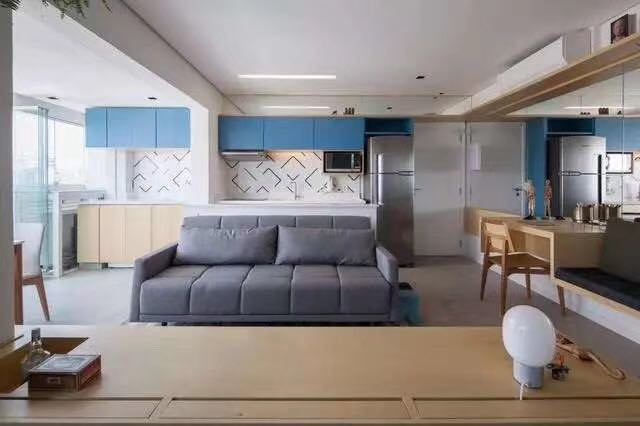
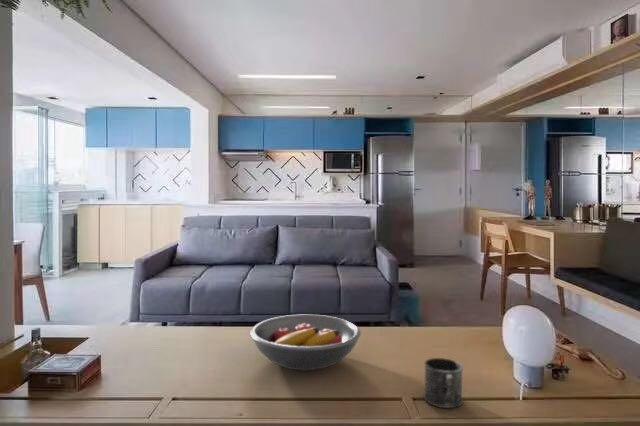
+ fruit bowl [249,314,362,371]
+ mug [423,357,464,409]
